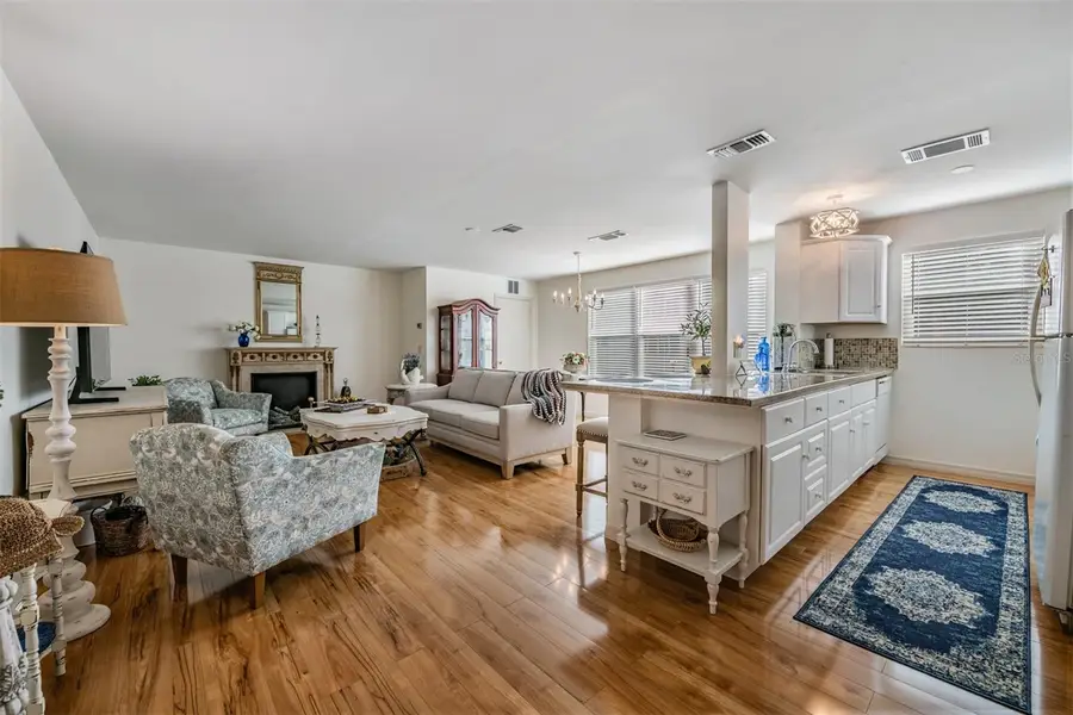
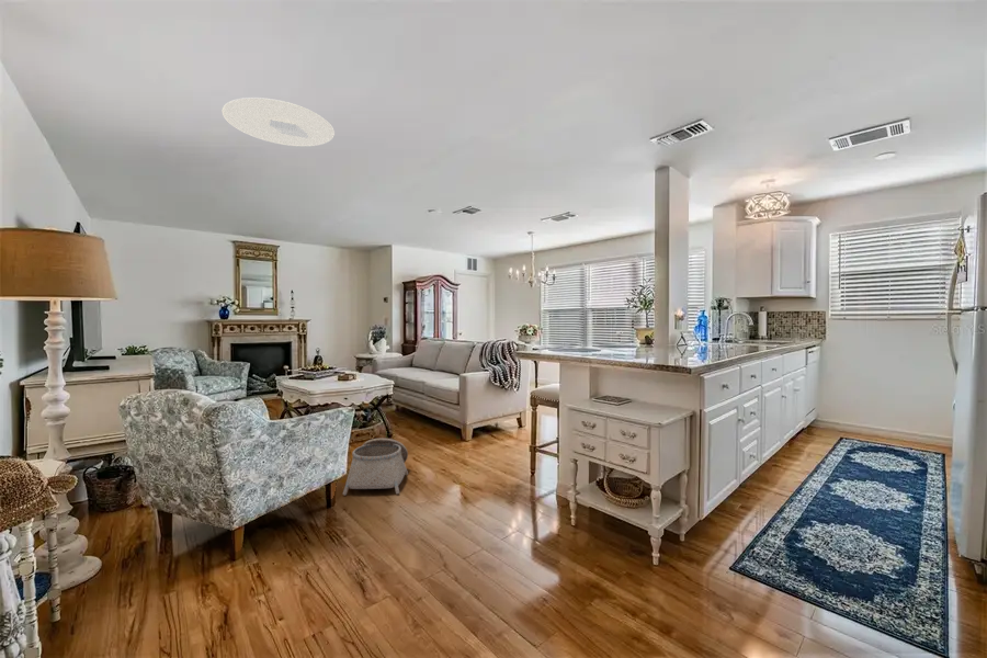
+ basket [341,438,409,496]
+ ceiling light [222,97,336,148]
